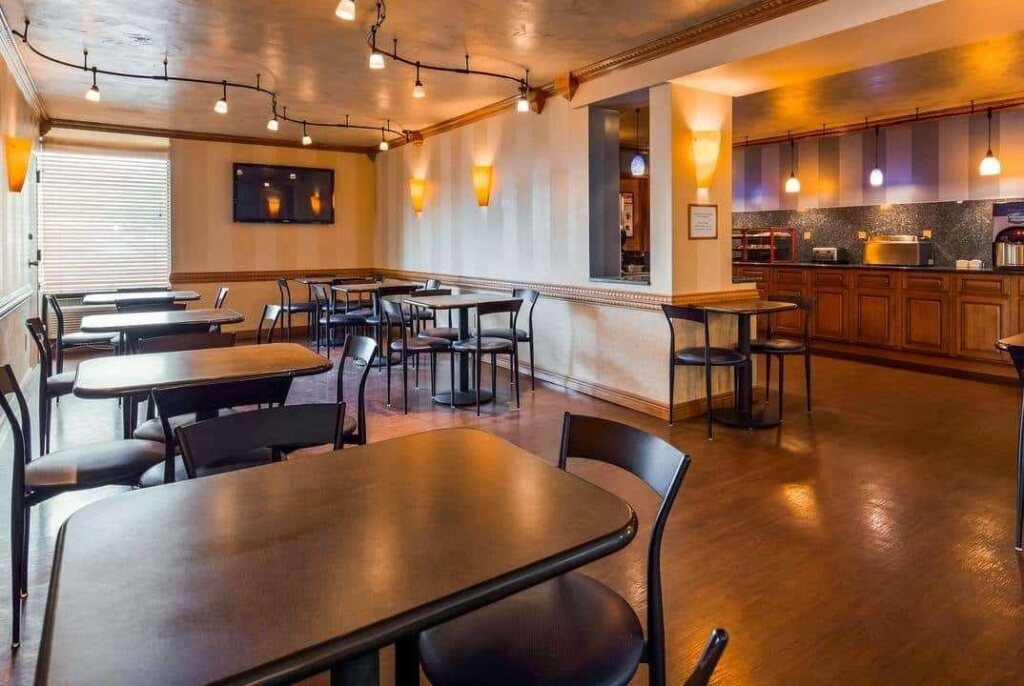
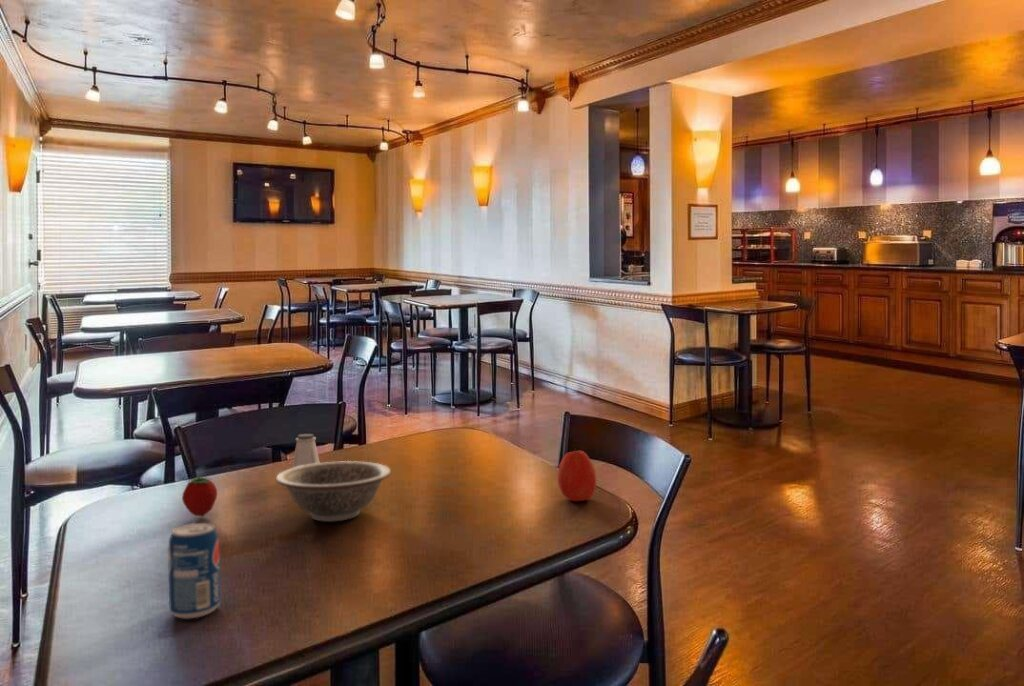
+ apple [556,449,597,502]
+ fruit [181,475,218,517]
+ saltshaker [291,433,321,468]
+ decorative bowl [275,460,392,522]
+ beverage can [167,522,221,620]
